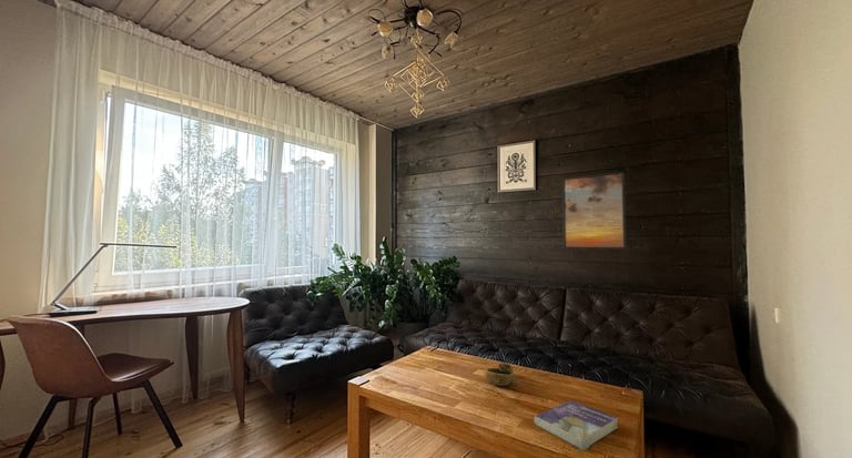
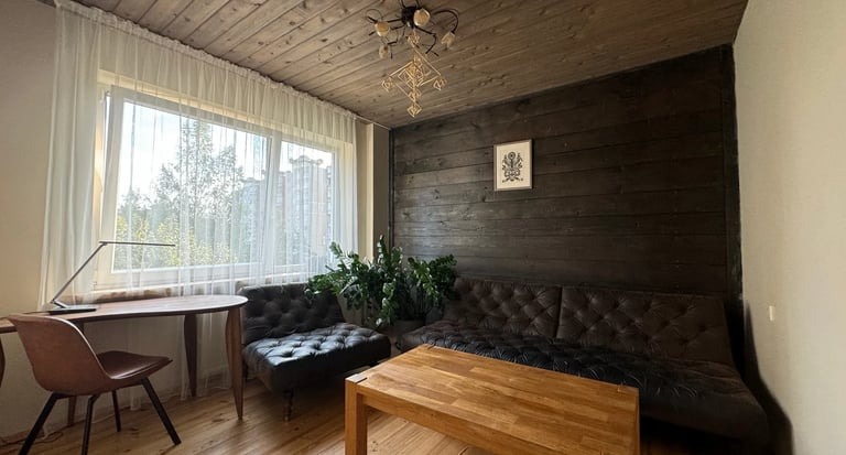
- decorative bowl [484,362,517,387]
- book [534,399,619,451]
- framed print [561,171,627,251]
